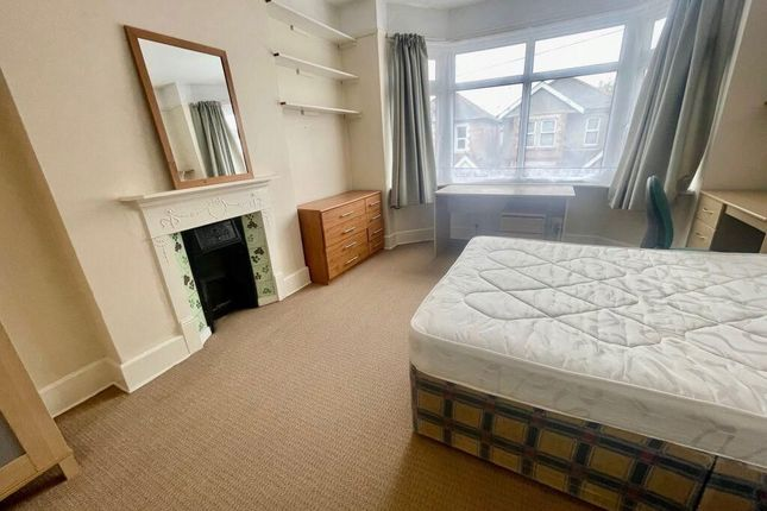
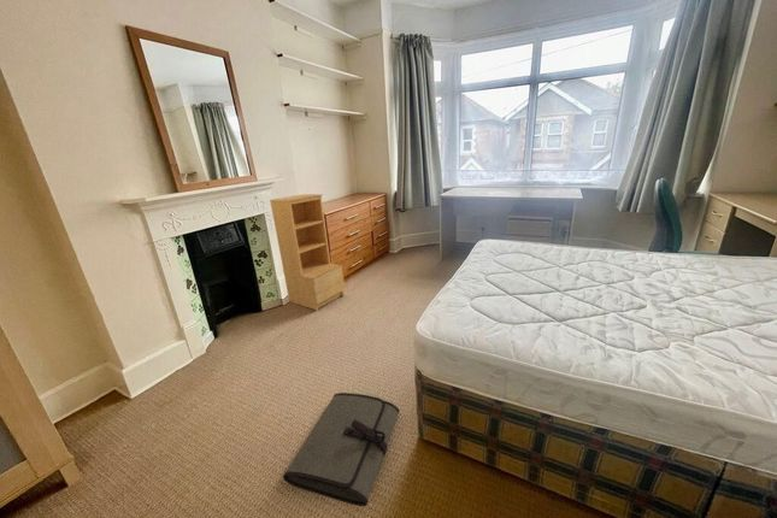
+ bookshelf [269,193,346,312]
+ tool roll [282,392,400,507]
